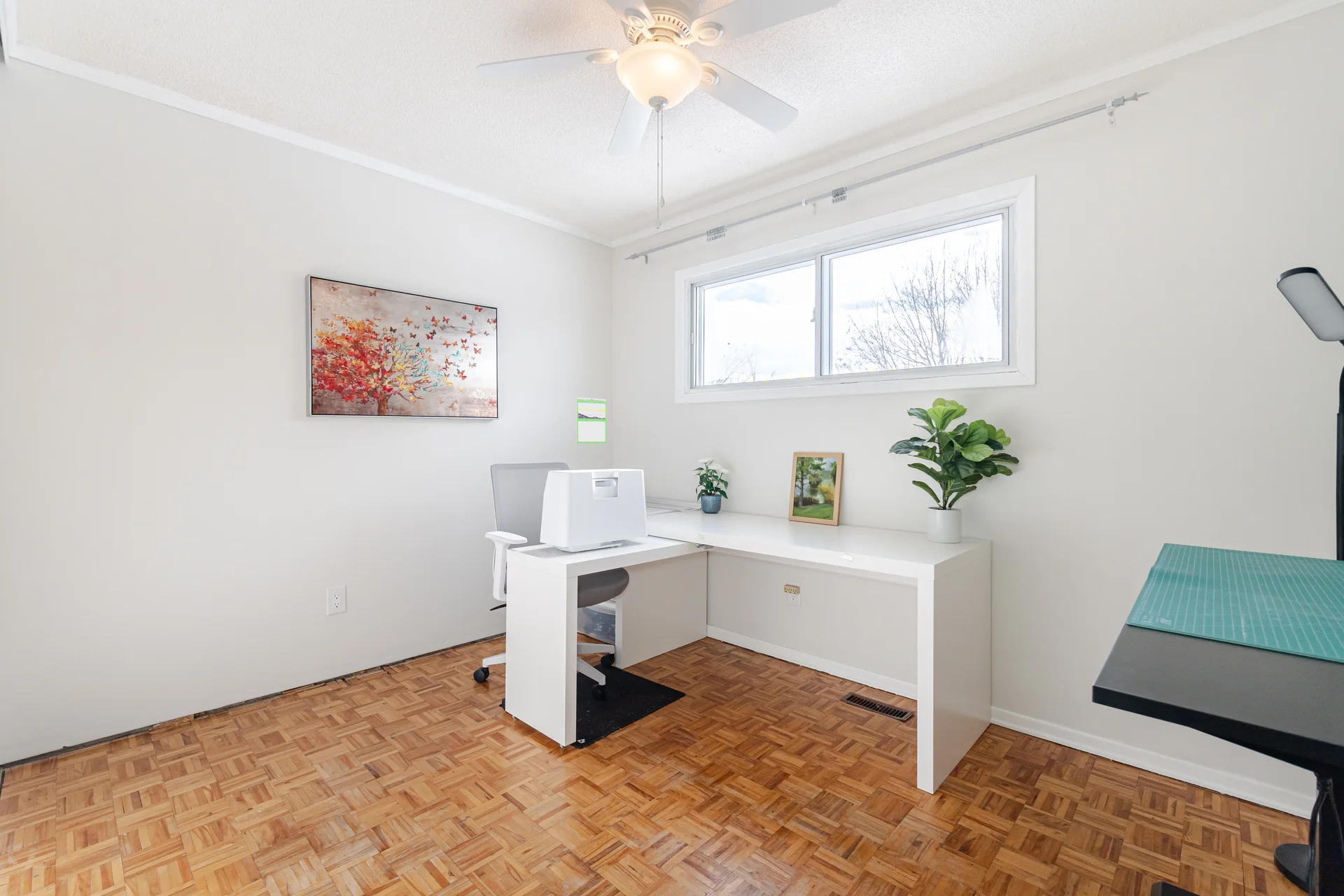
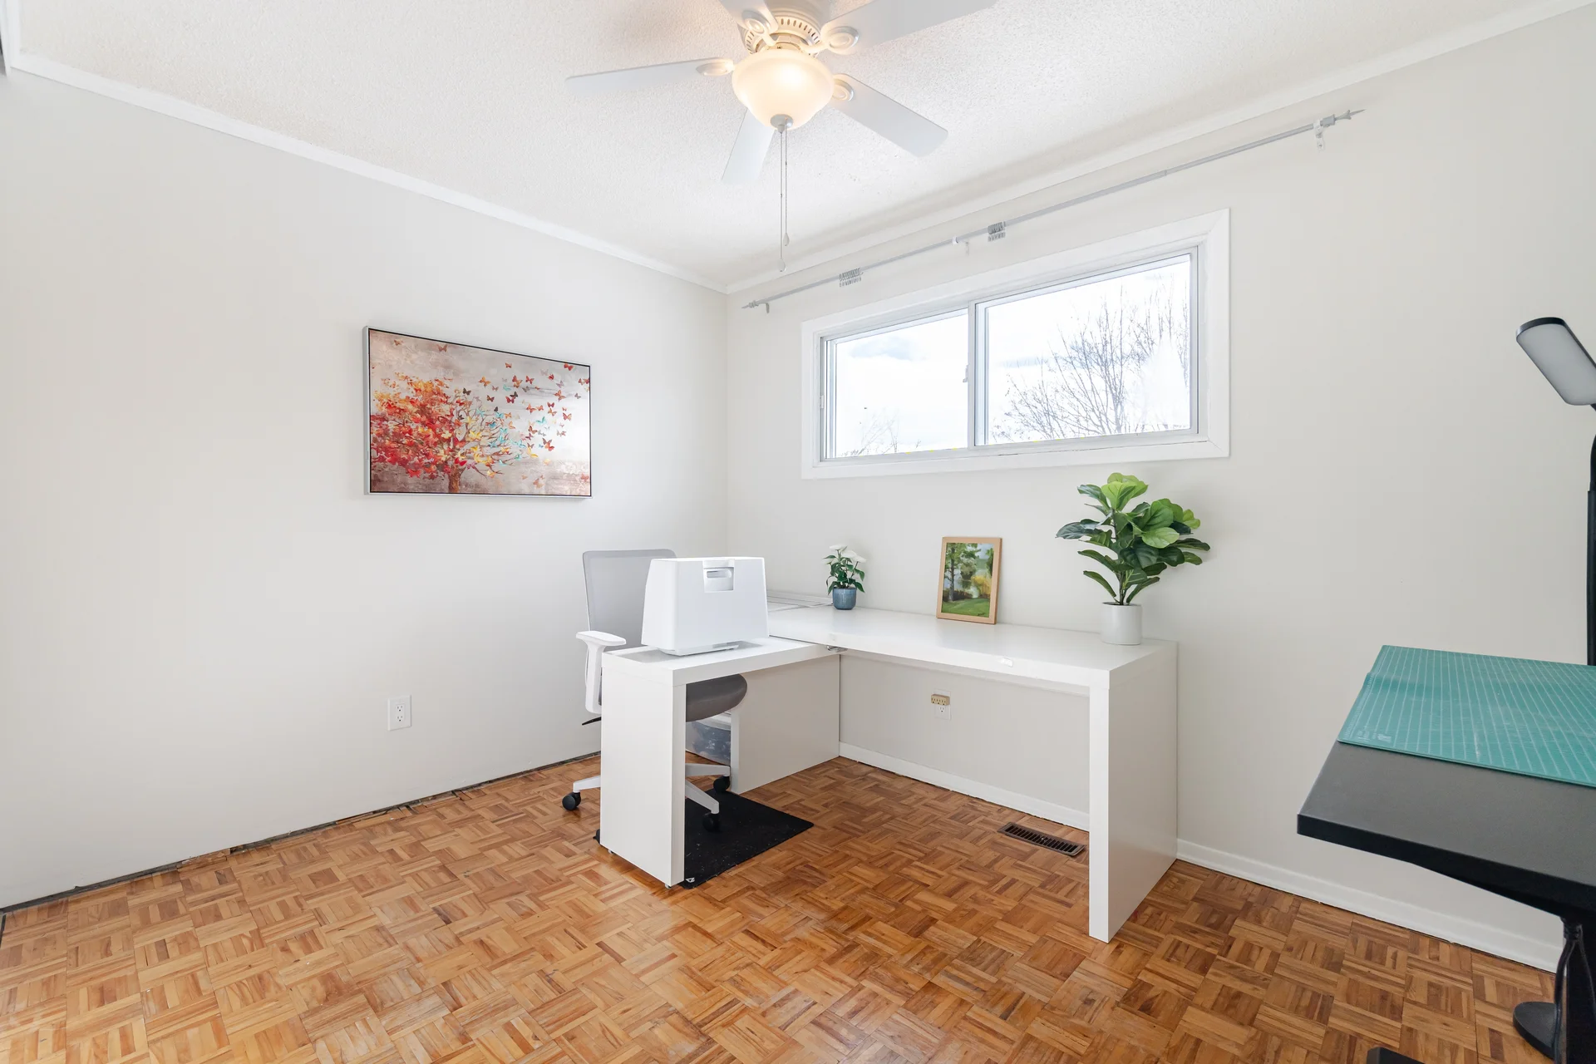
- calendar [575,397,607,444]
